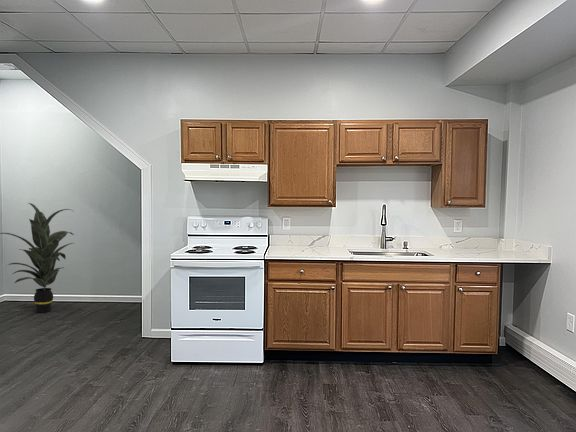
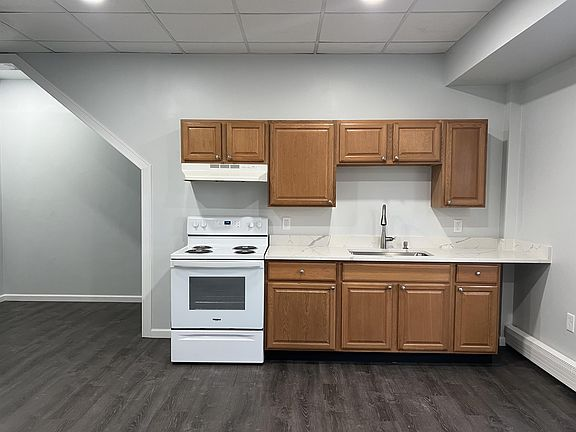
- indoor plant [0,202,75,314]
